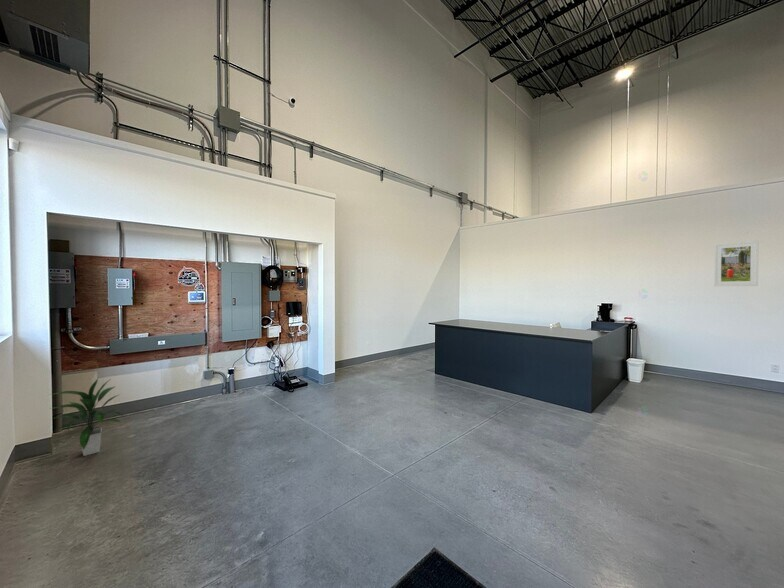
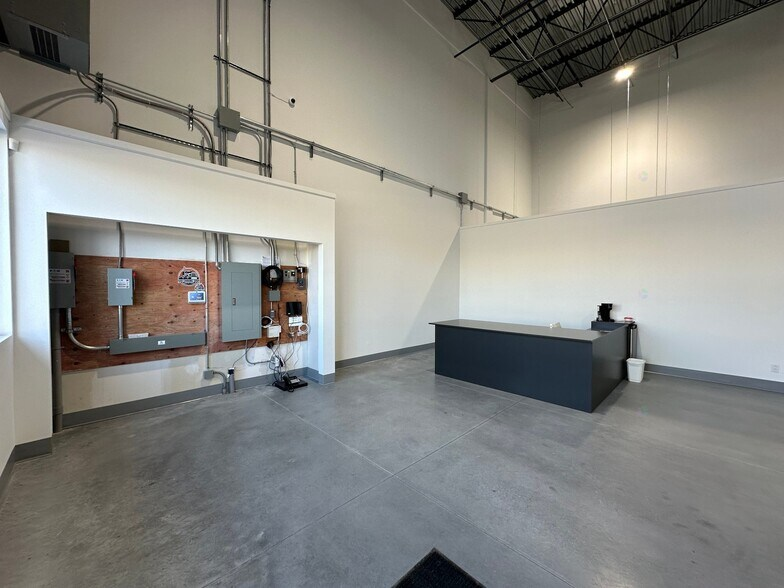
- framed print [713,240,759,287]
- indoor plant [49,378,124,457]
